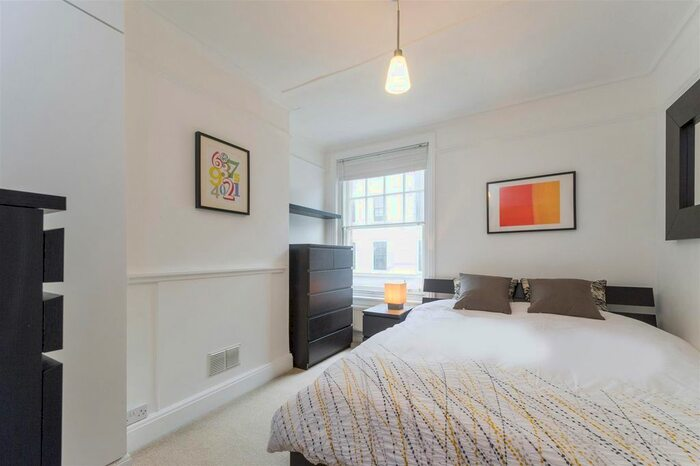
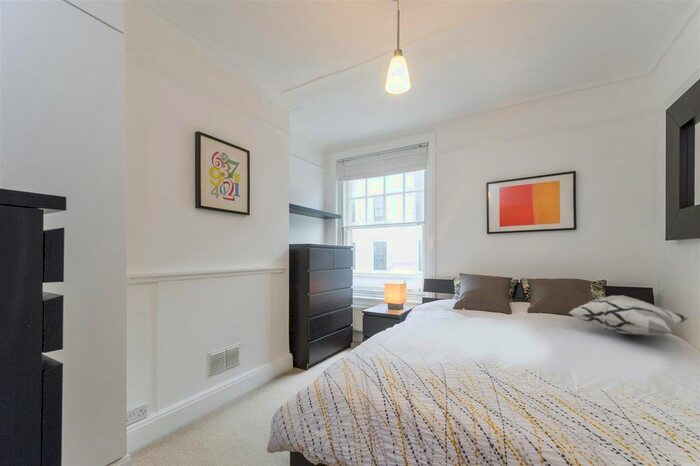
+ decorative pillow [568,294,691,337]
